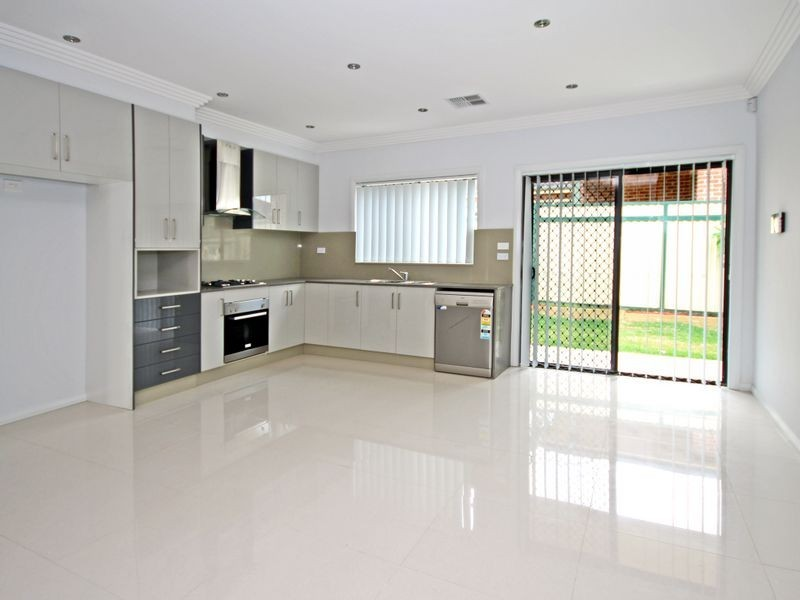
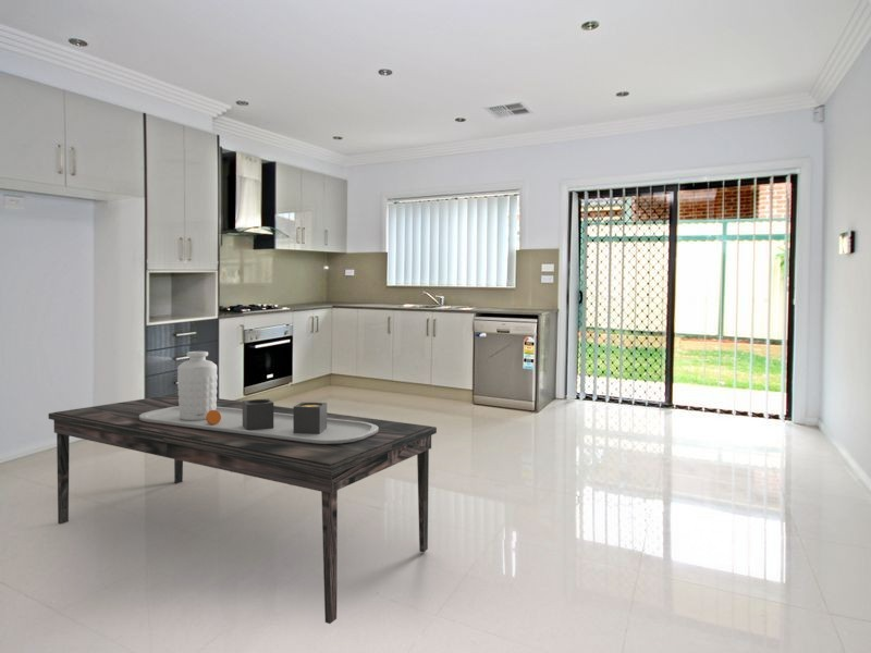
+ dining table [48,350,438,625]
